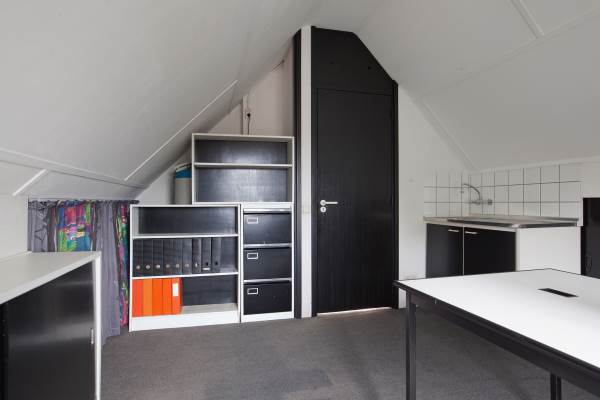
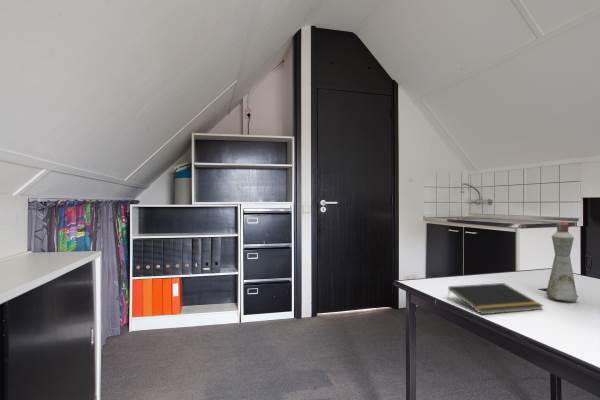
+ bottle [545,220,579,303]
+ notepad [446,282,544,315]
